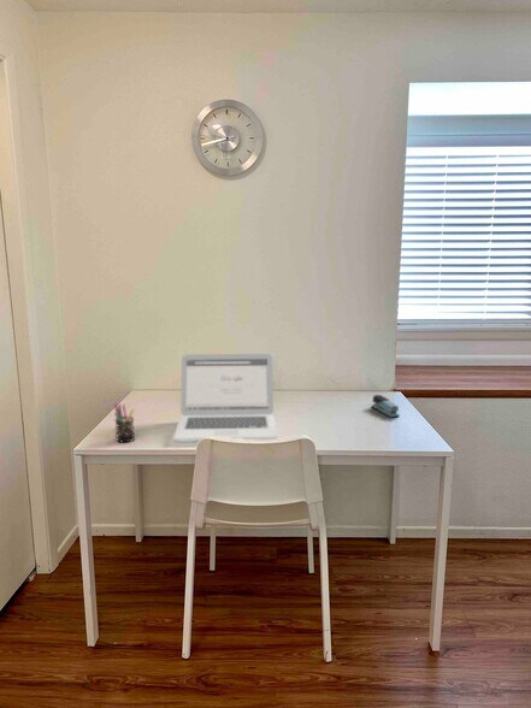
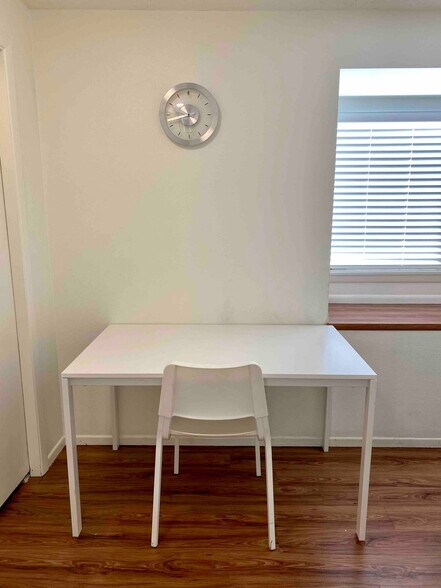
- pen holder [113,402,136,444]
- laptop [172,353,279,443]
- stapler [371,394,400,419]
